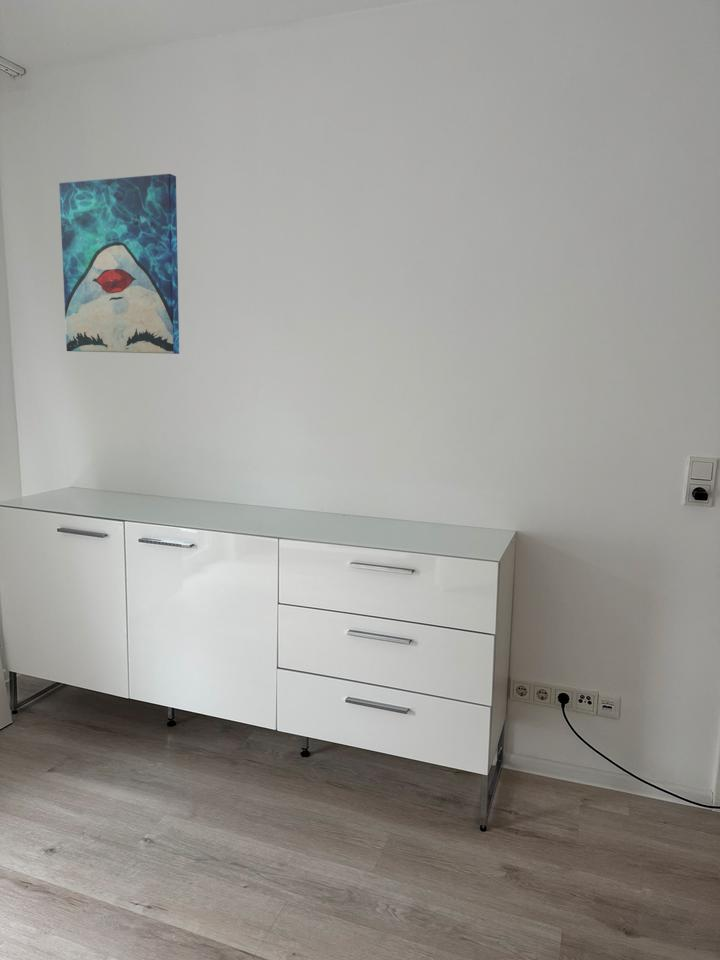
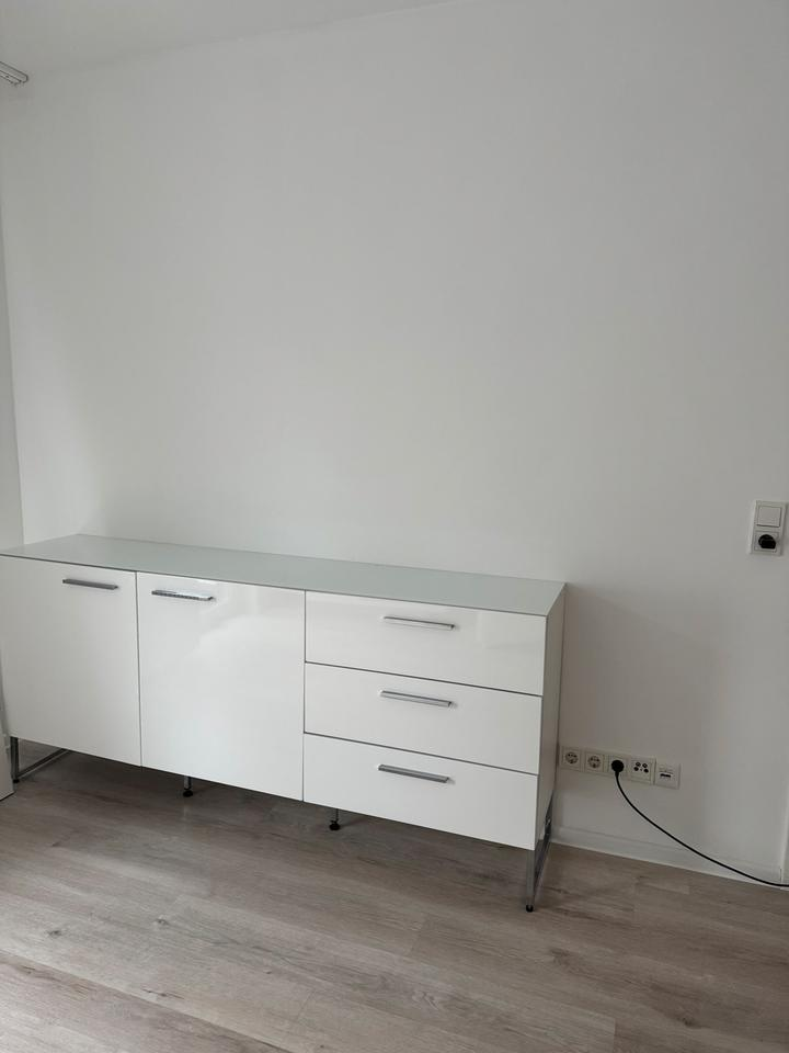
- wall art [58,173,180,355]
